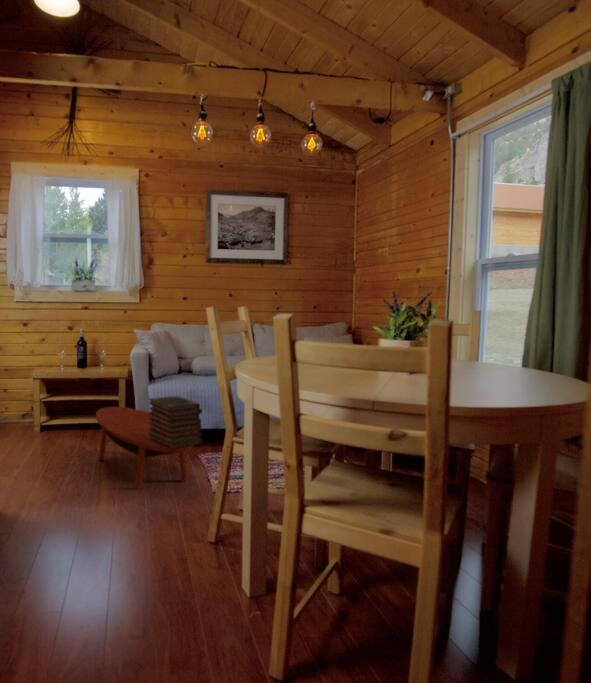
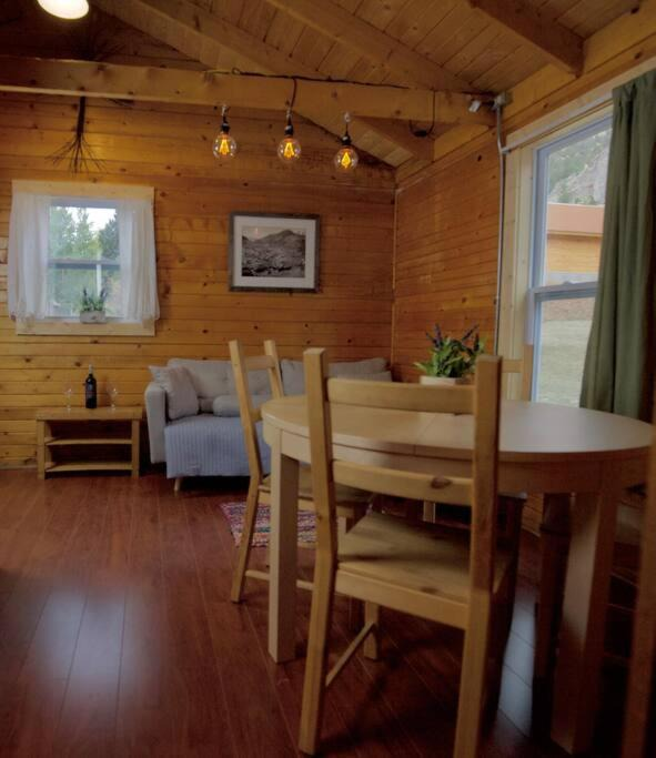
- coffee table [95,406,194,491]
- book stack [147,395,204,449]
